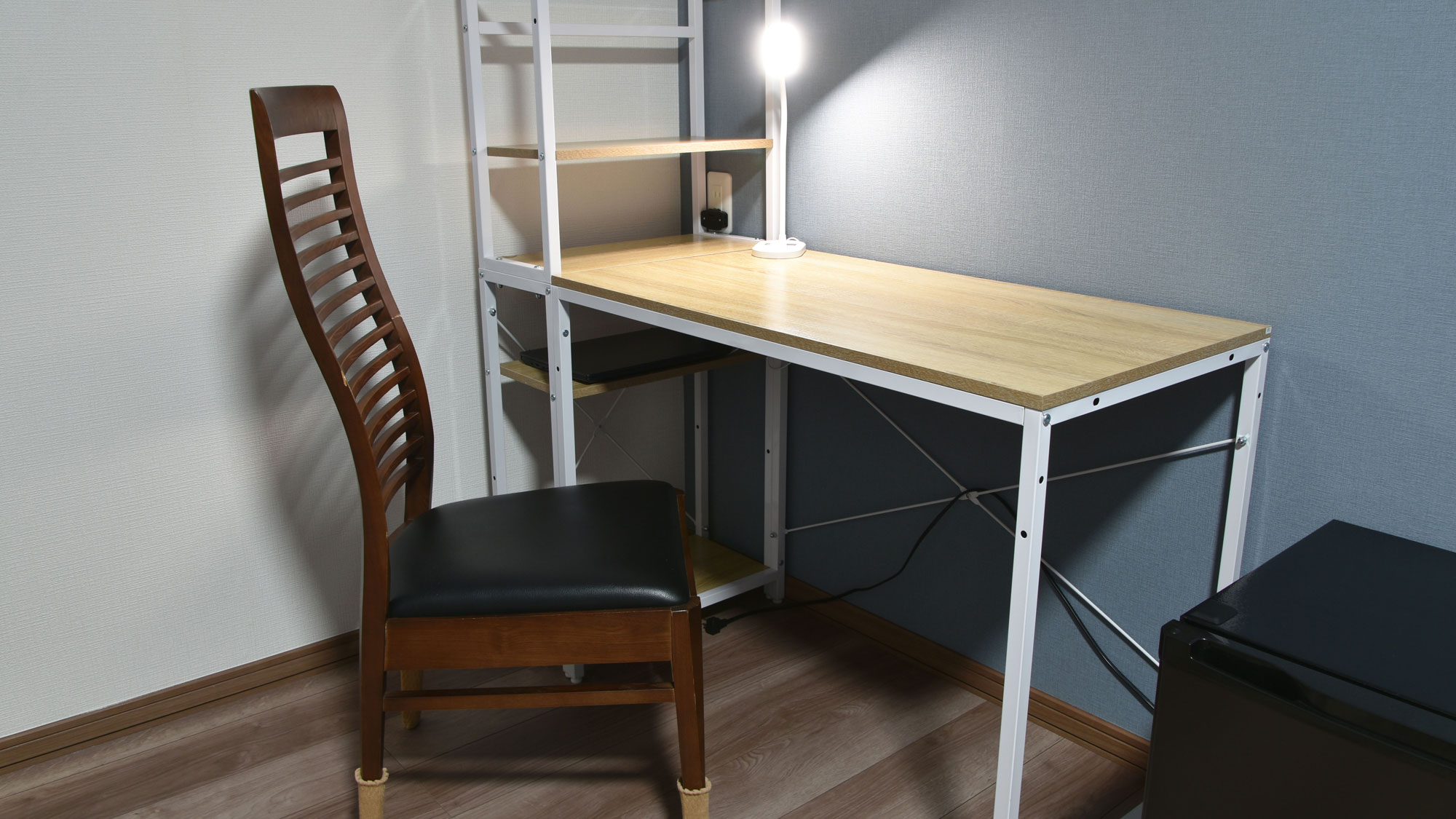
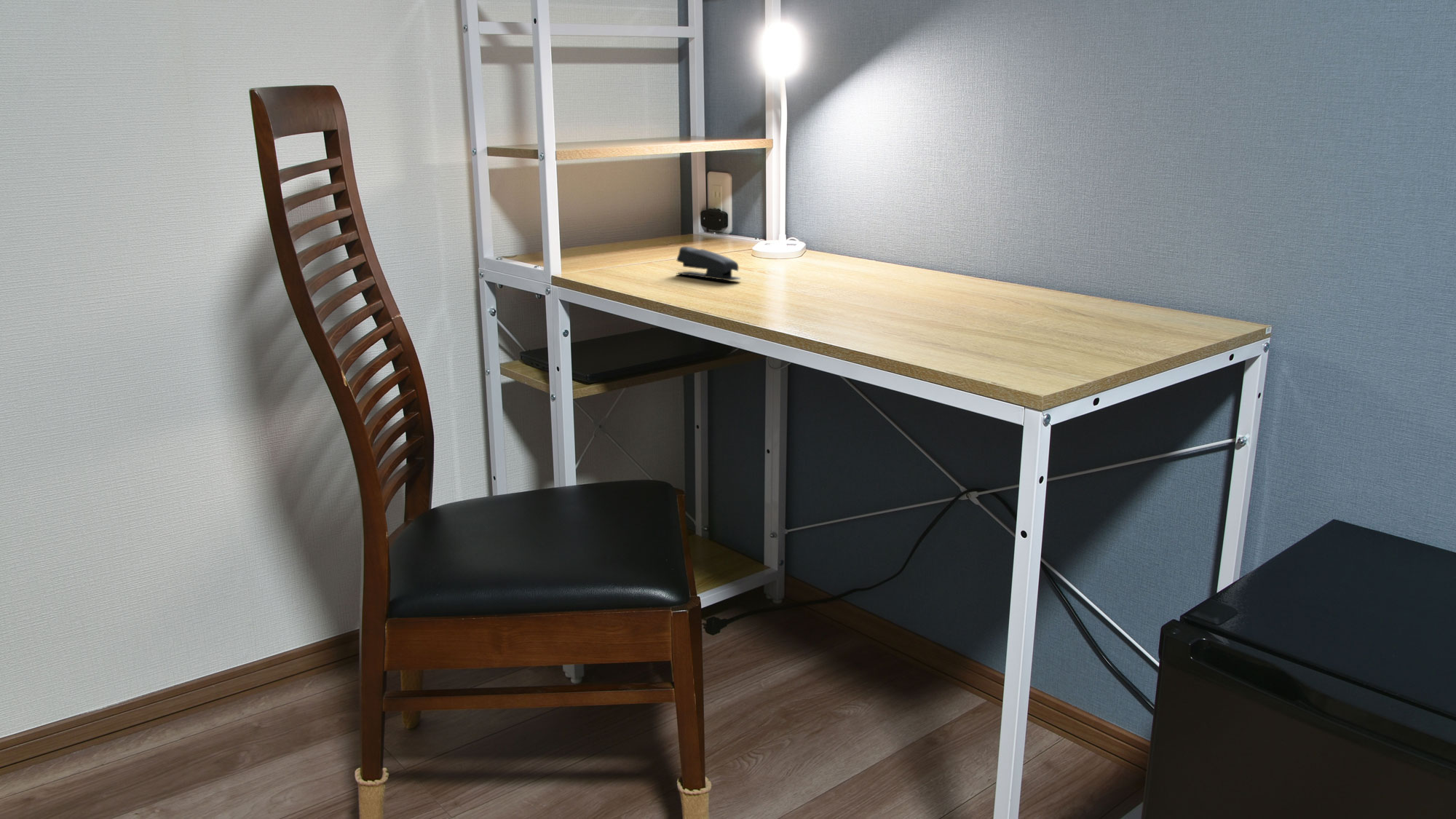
+ stapler [676,246,741,281]
